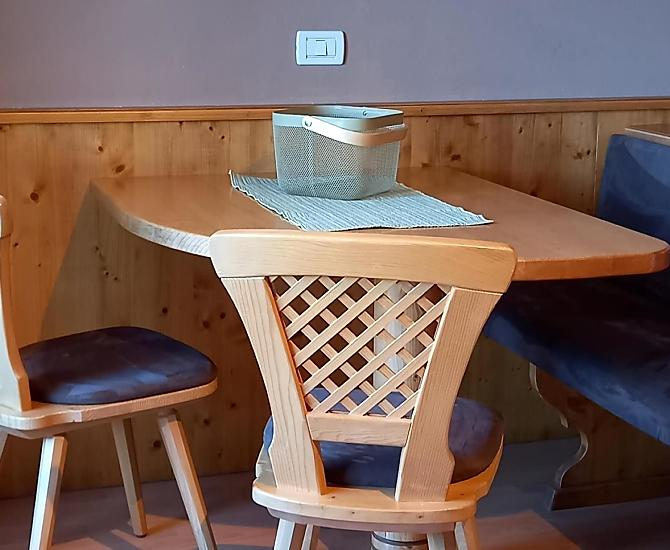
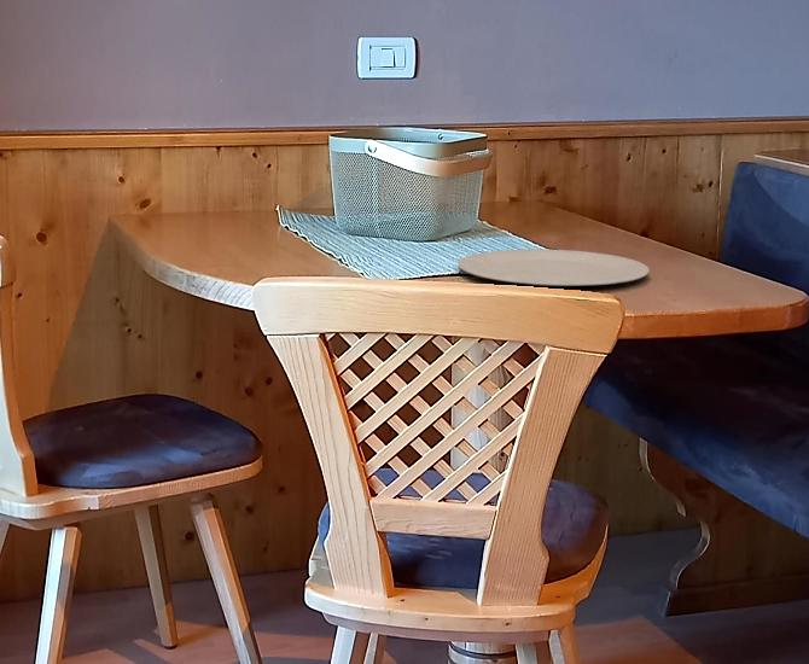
+ plate [458,249,650,287]
